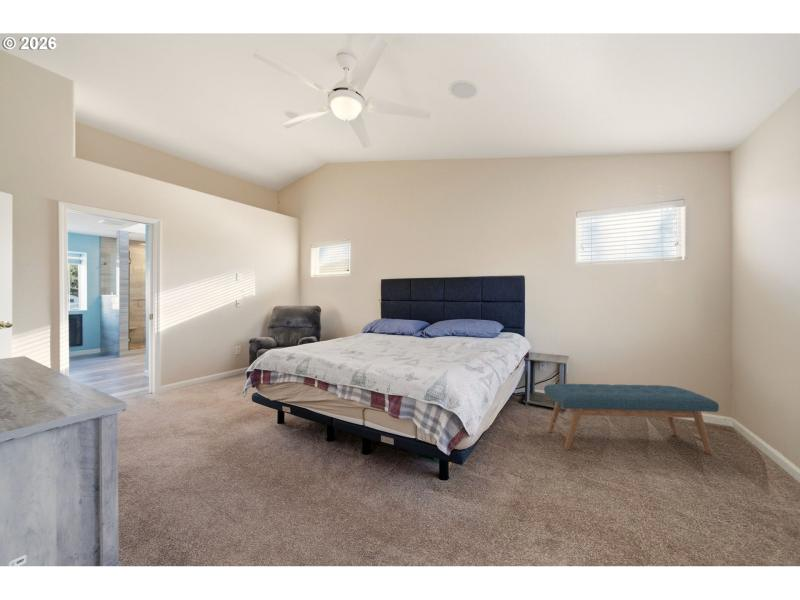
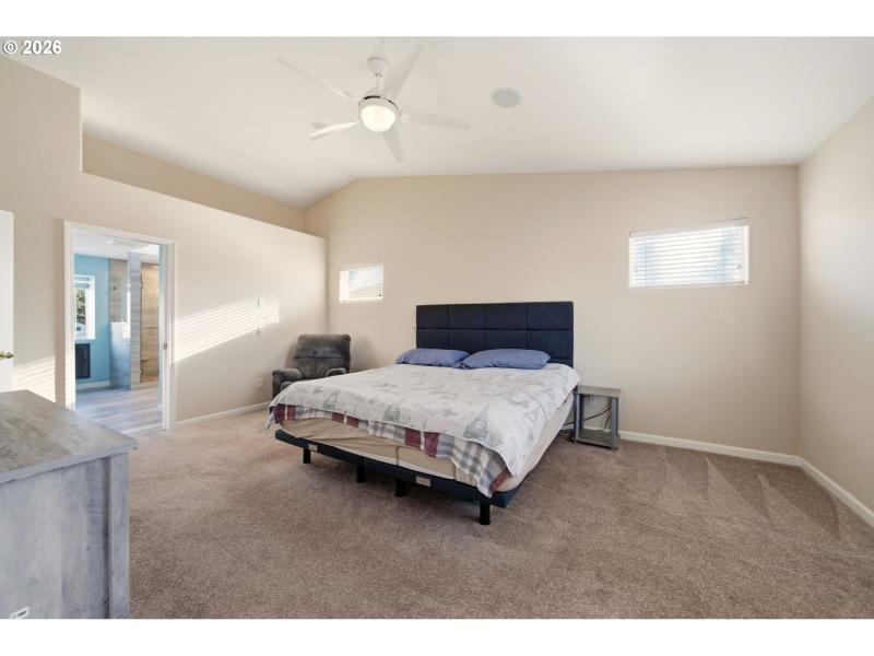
- bench [543,383,720,456]
